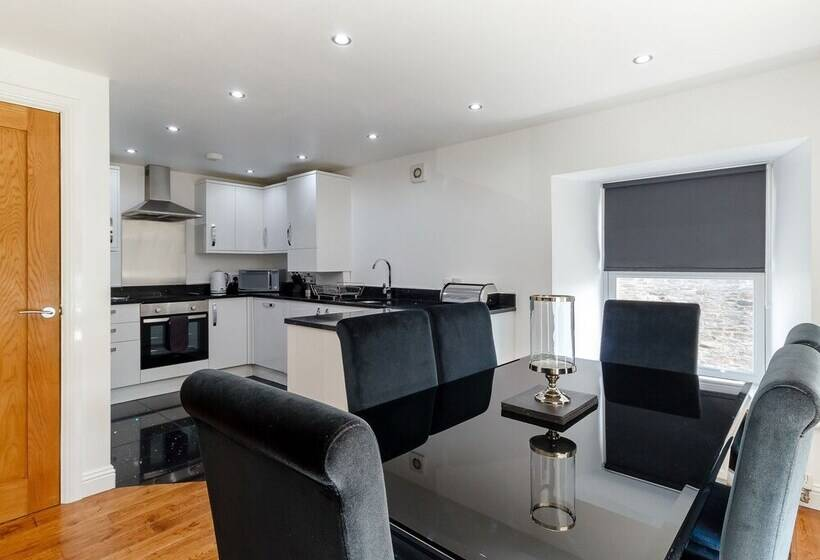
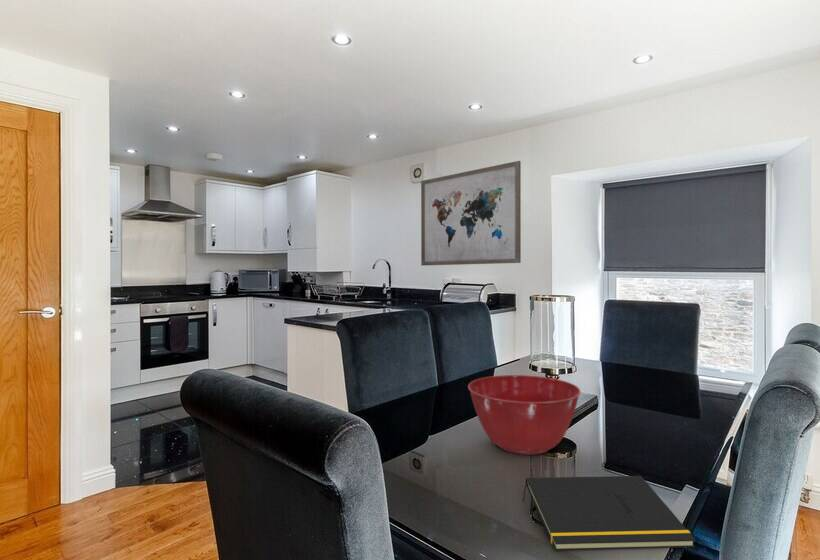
+ notepad [521,475,697,552]
+ wall art [420,160,522,267]
+ mixing bowl [467,374,582,456]
